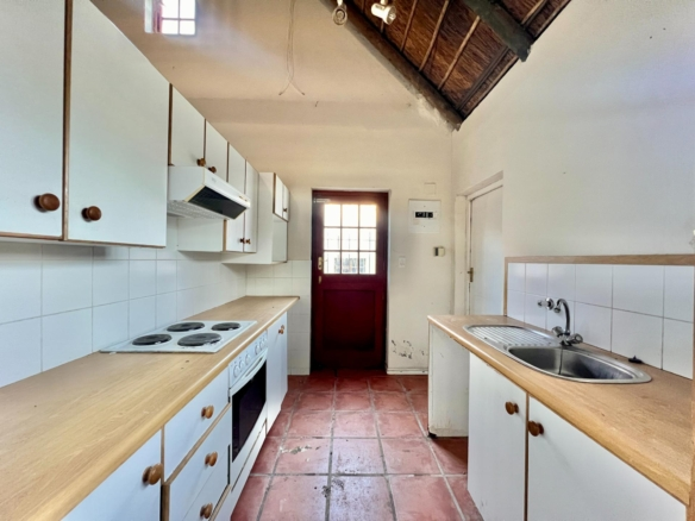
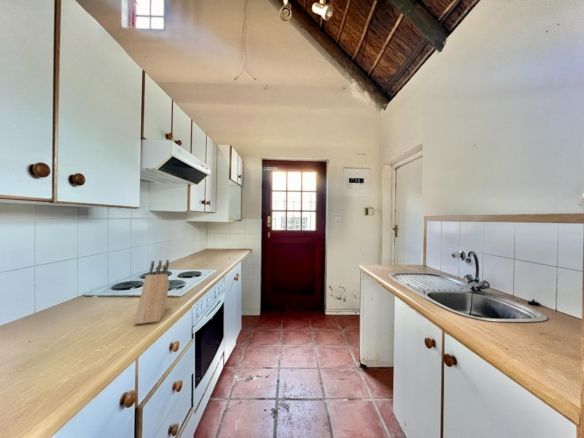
+ knife block [133,259,170,325]
